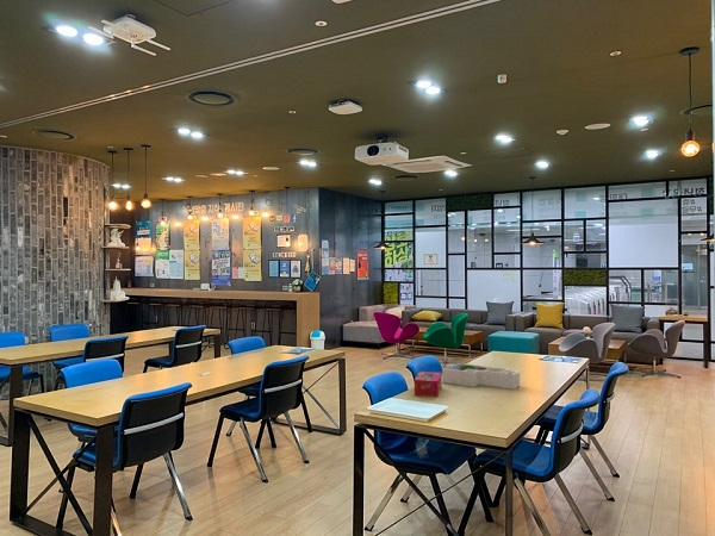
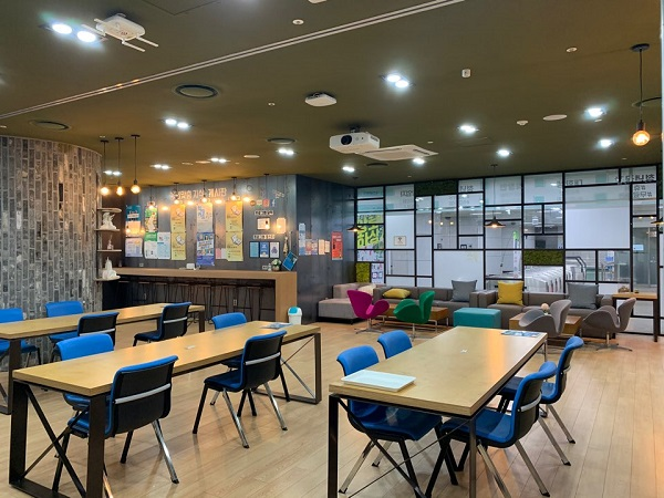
- tissue box [414,370,443,398]
- desk organizer [441,362,521,391]
